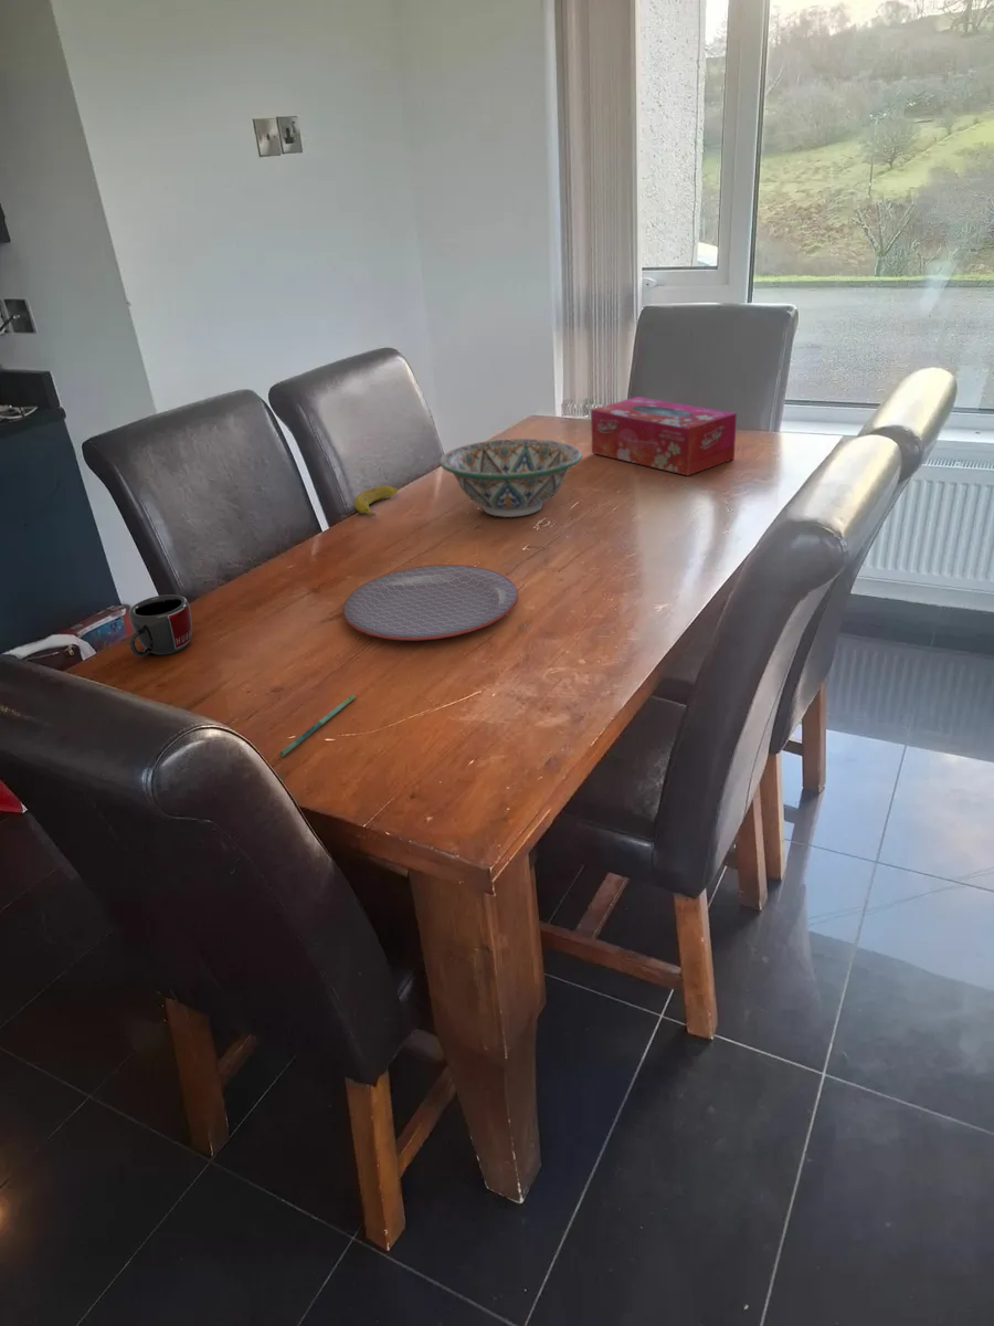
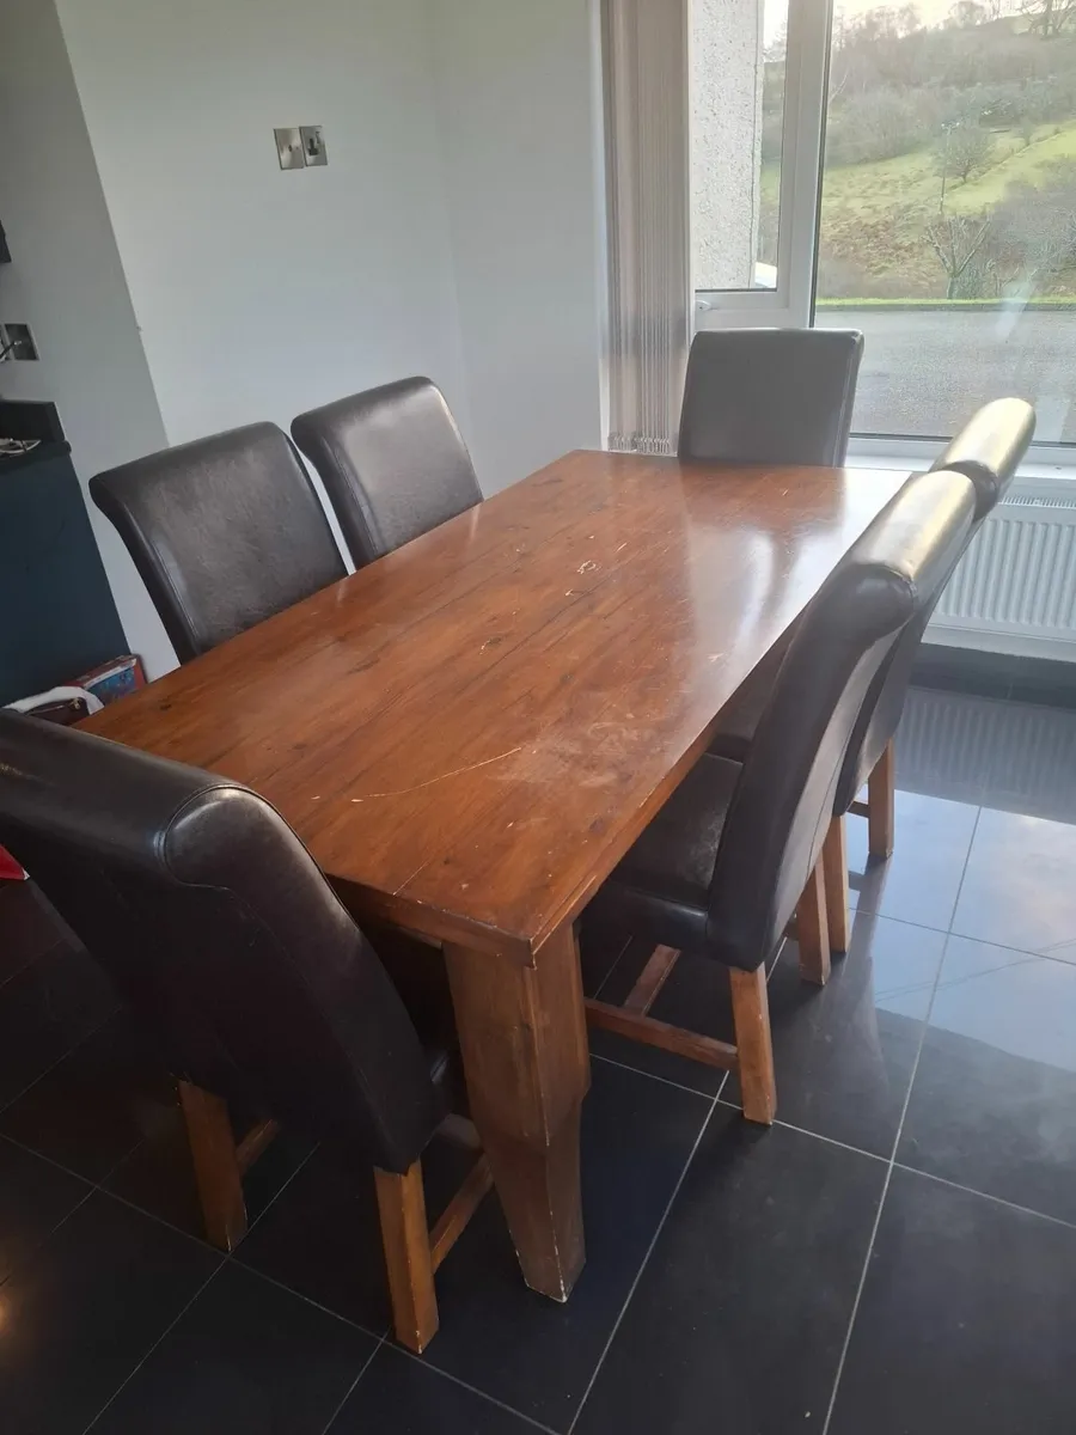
- decorative bowl [438,438,583,518]
- pen [278,694,357,758]
- tissue box [590,396,738,476]
- banana [352,484,399,517]
- plate [341,564,519,642]
- mug [128,593,193,657]
